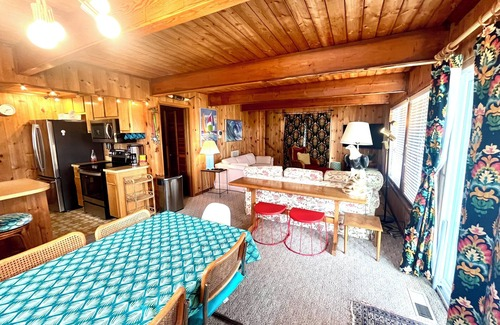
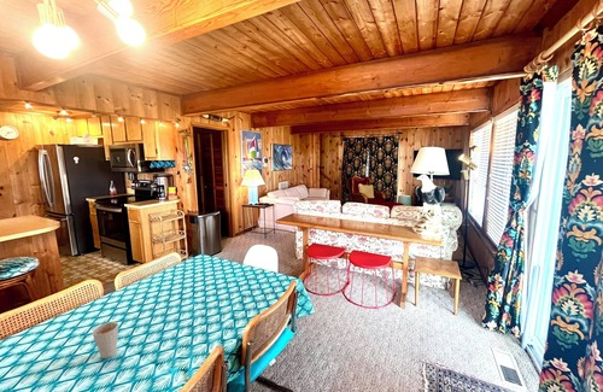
+ cup [92,321,119,359]
